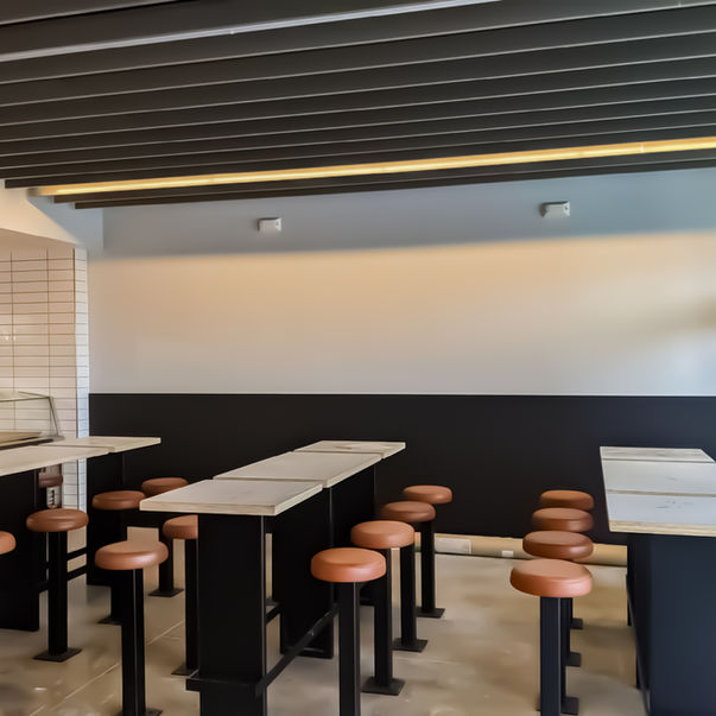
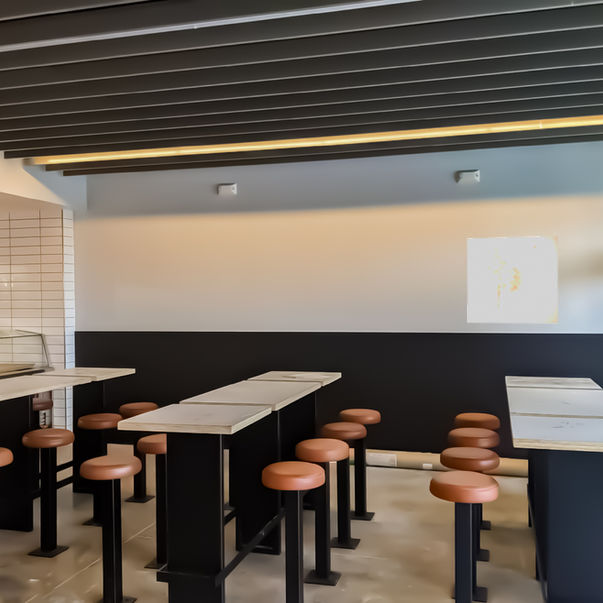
+ wall art [466,235,559,324]
